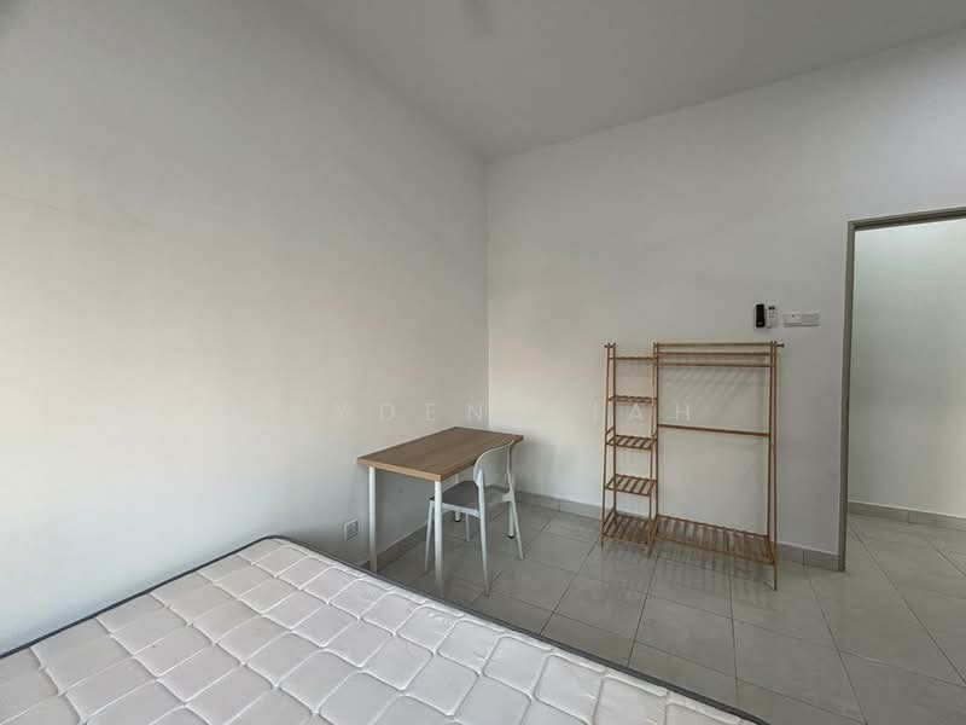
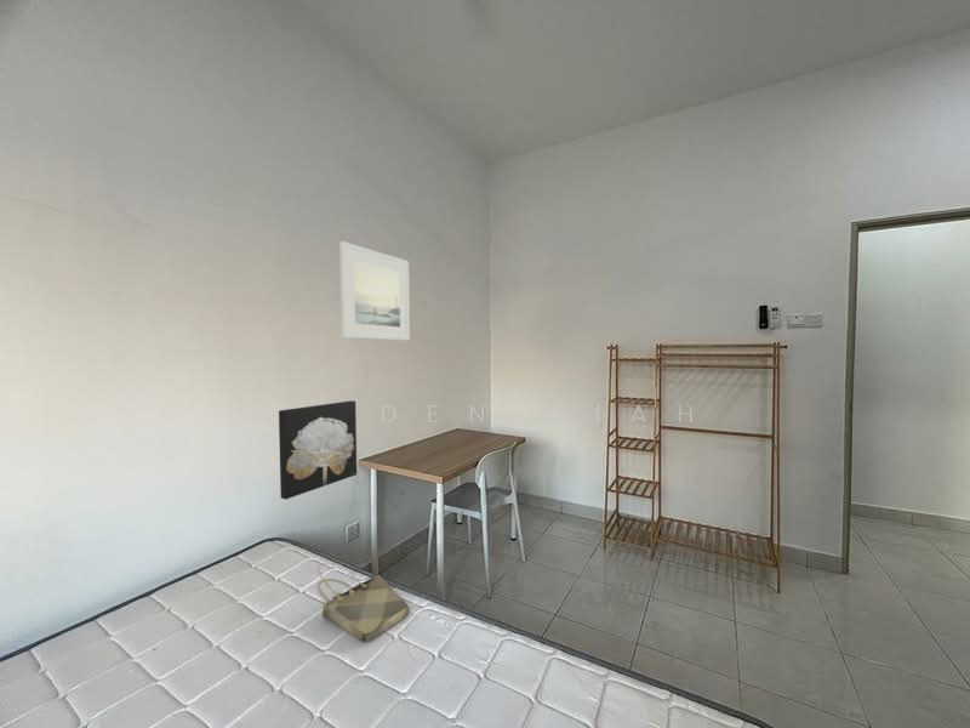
+ wall art [278,399,358,501]
+ tote bag [316,562,410,643]
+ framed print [338,240,411,341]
